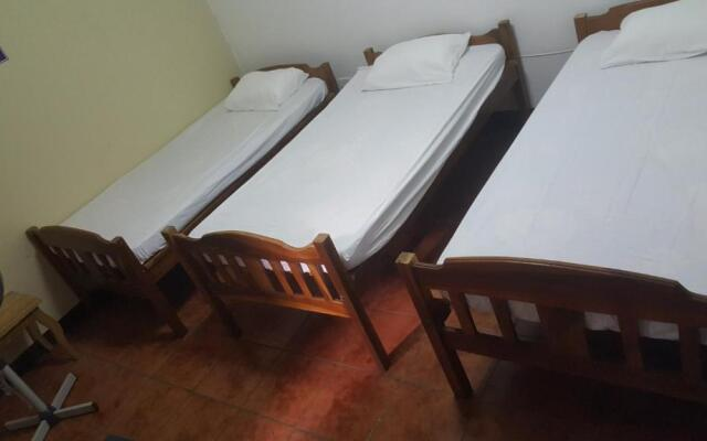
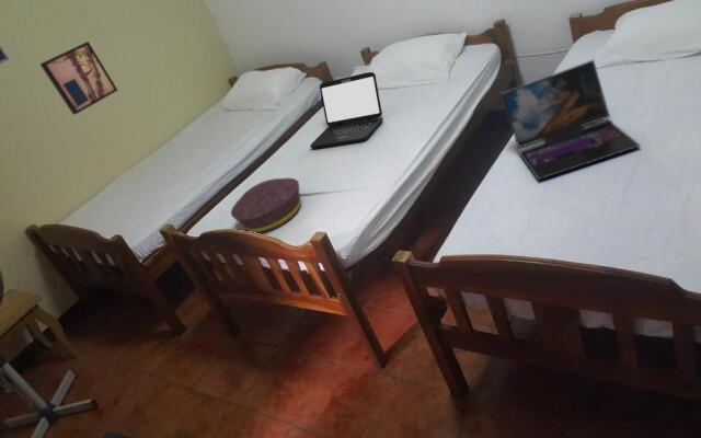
+ wall art [38,41,119,116]
+ laptop [309,71,384,150]
+ laptop [499,59,642,182]
+ cushion [230,177,301,234]
